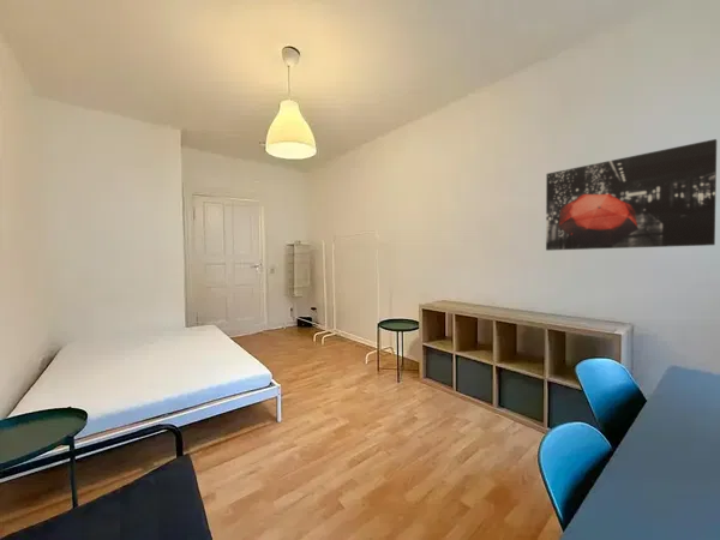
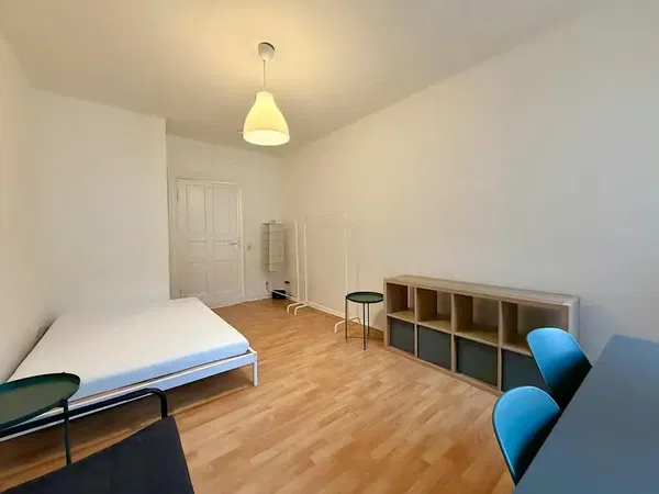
- wall art [545,138,718,252]
